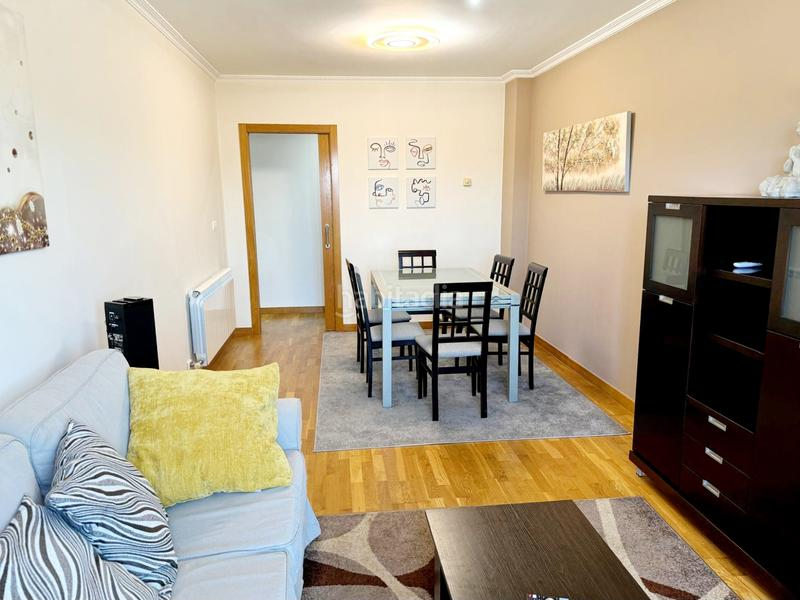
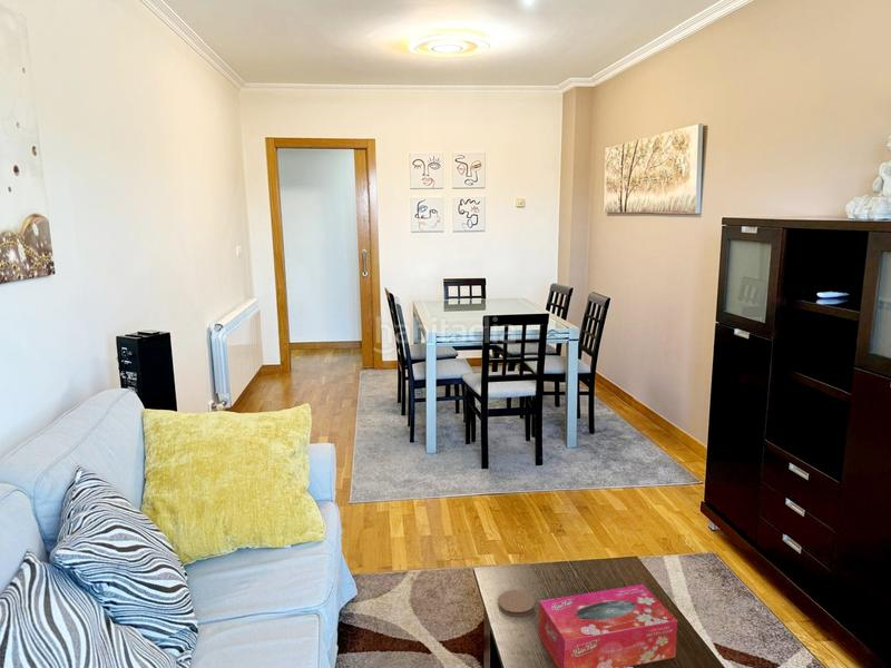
+ coaster [497,589,536,618]
+ tissue box [538,583,678,668]
